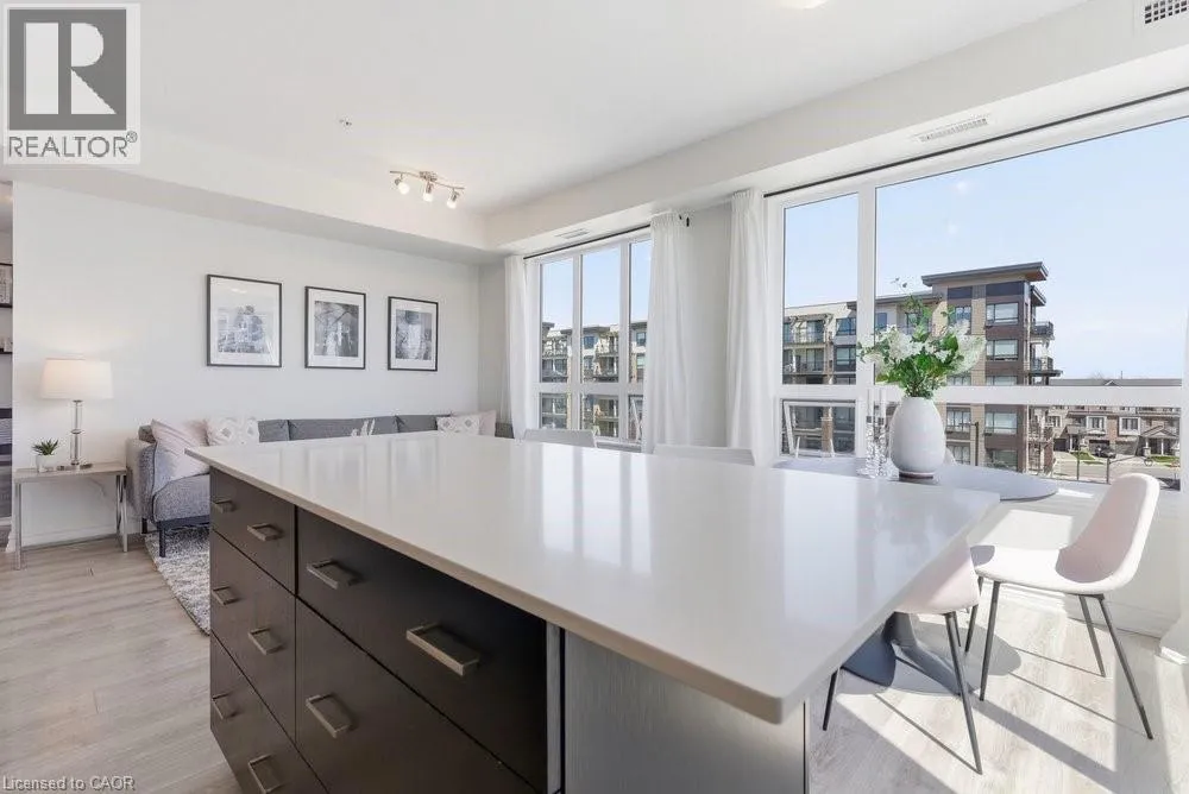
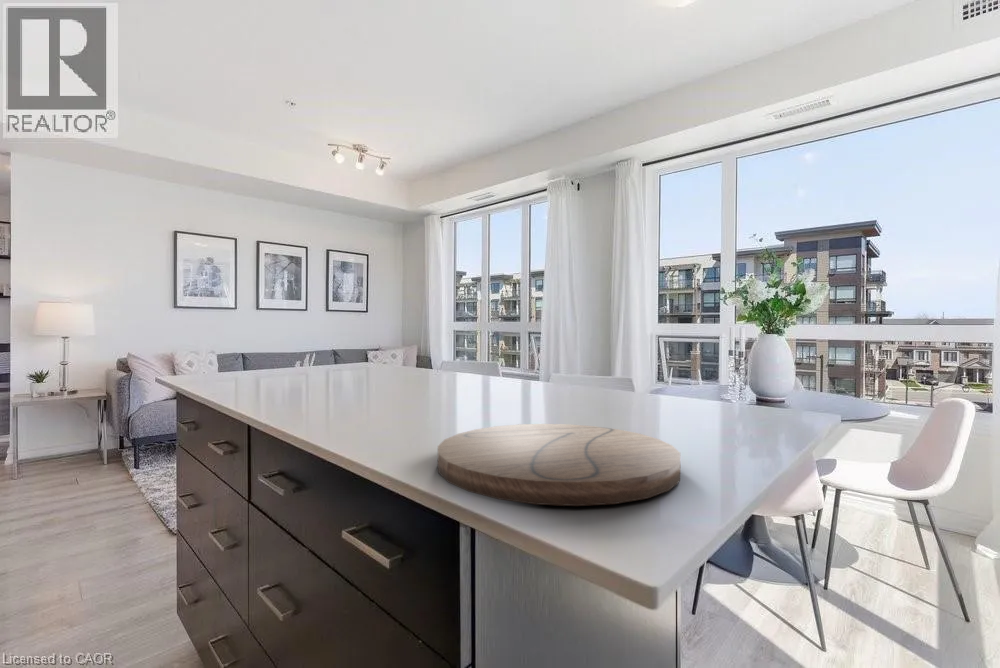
+ cutting board [437,423,681,507]
